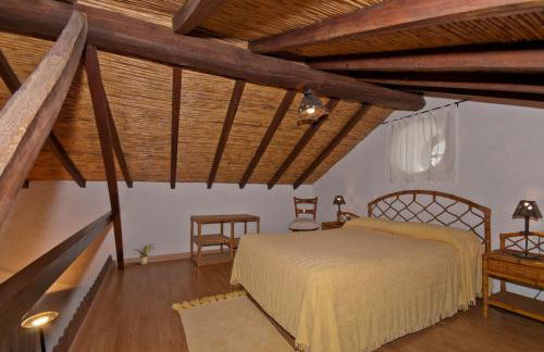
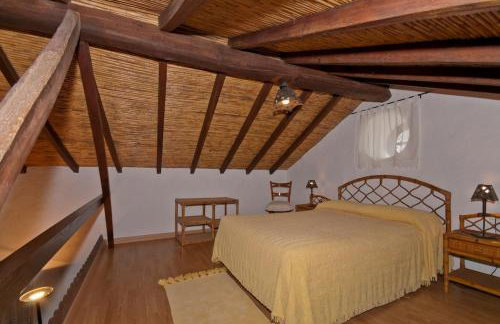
- potted plant [131,242,158,266]
